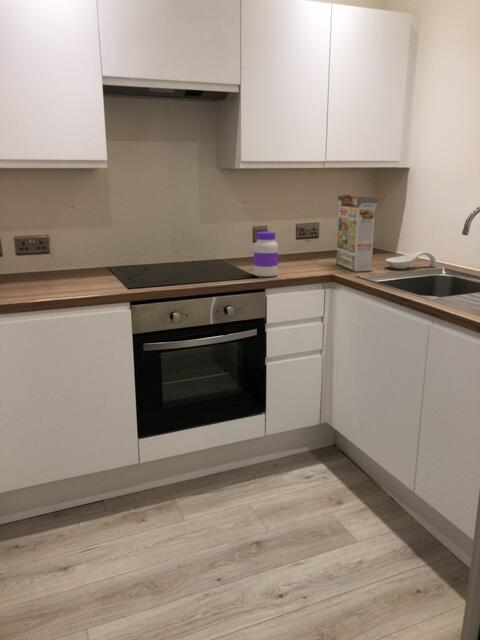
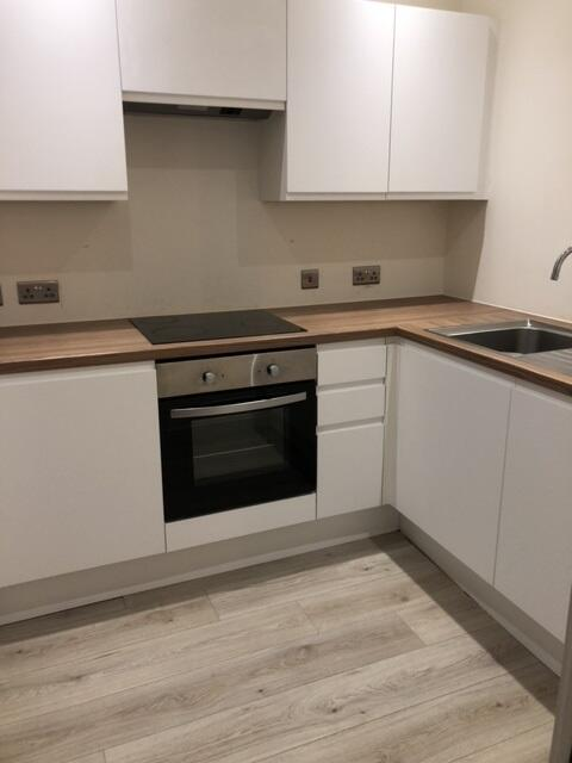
- jar [253,231,279,278]
- cereal box [335,194,379,272]
- spoon rest [385,250,438,270]
